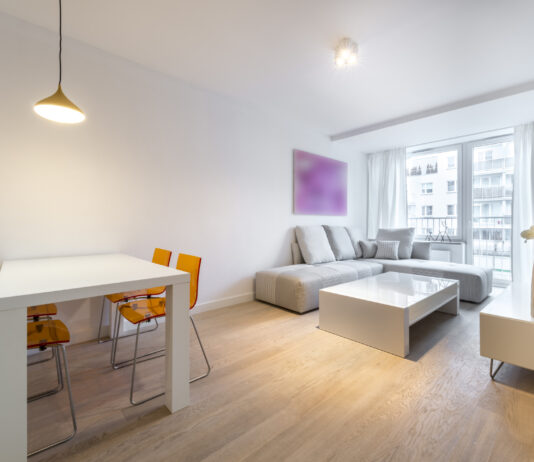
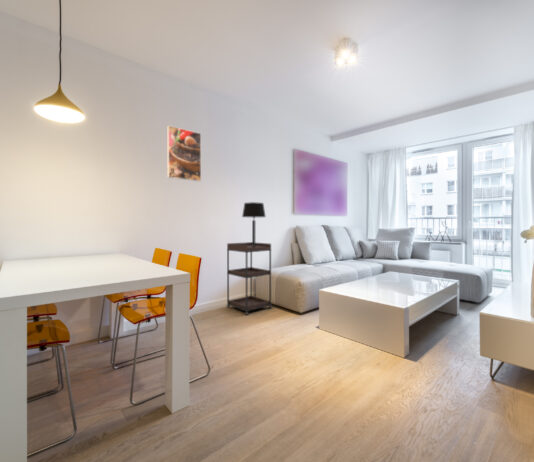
+ table lamp [241,201,267,246]
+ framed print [166,124,202,183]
+ shelving unit [226,241,273,316]
